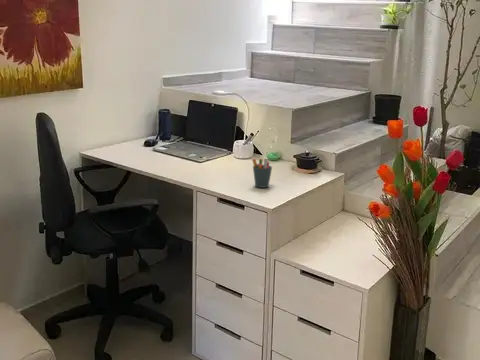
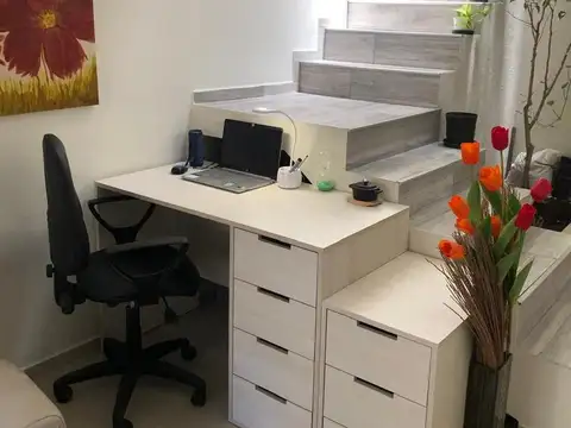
- pen holder [251,158,273,189]
